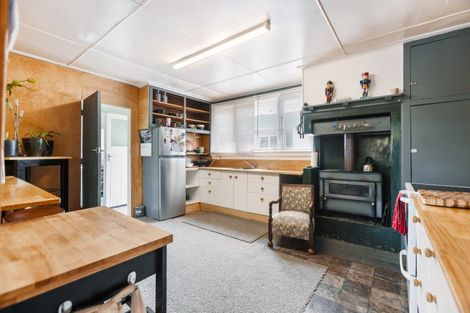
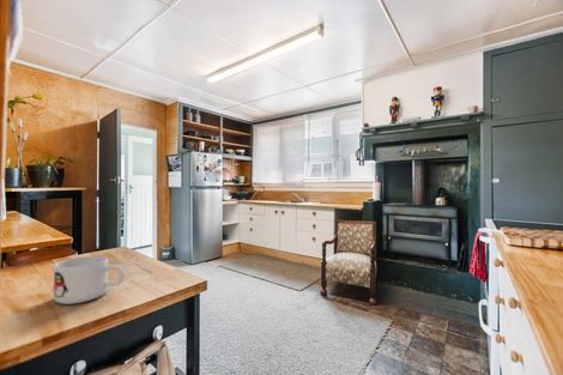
+ mug [53,254,126,306]
